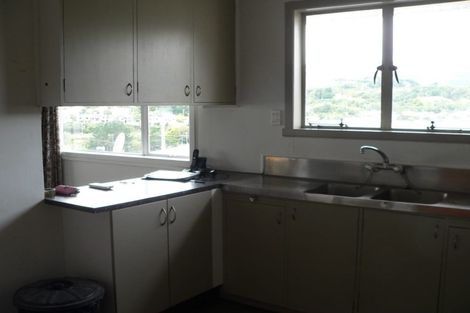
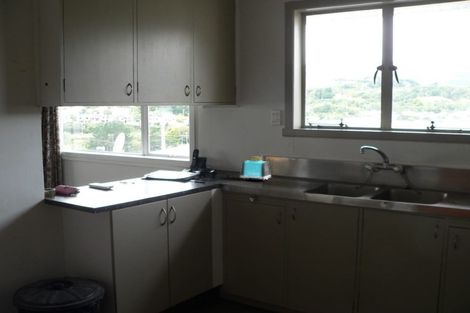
+ toaster [239,156,272,182]
